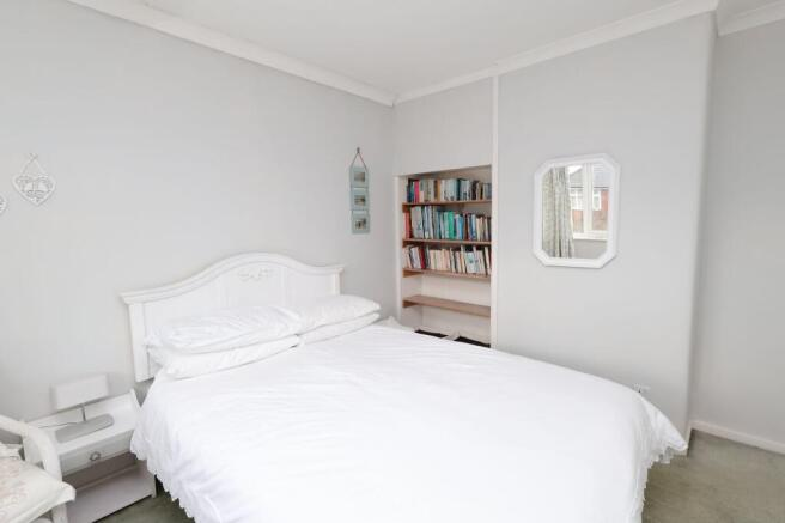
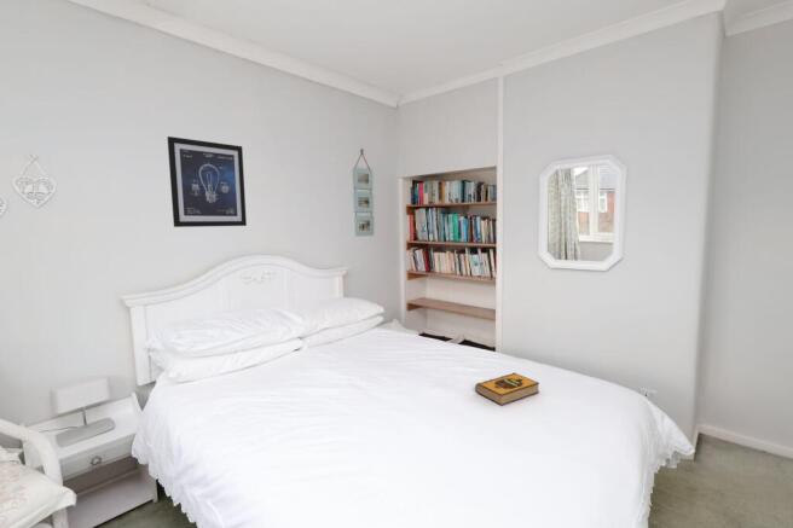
+ wall art [167,135,248,228]
+ hardback book [474,372,540,406]
